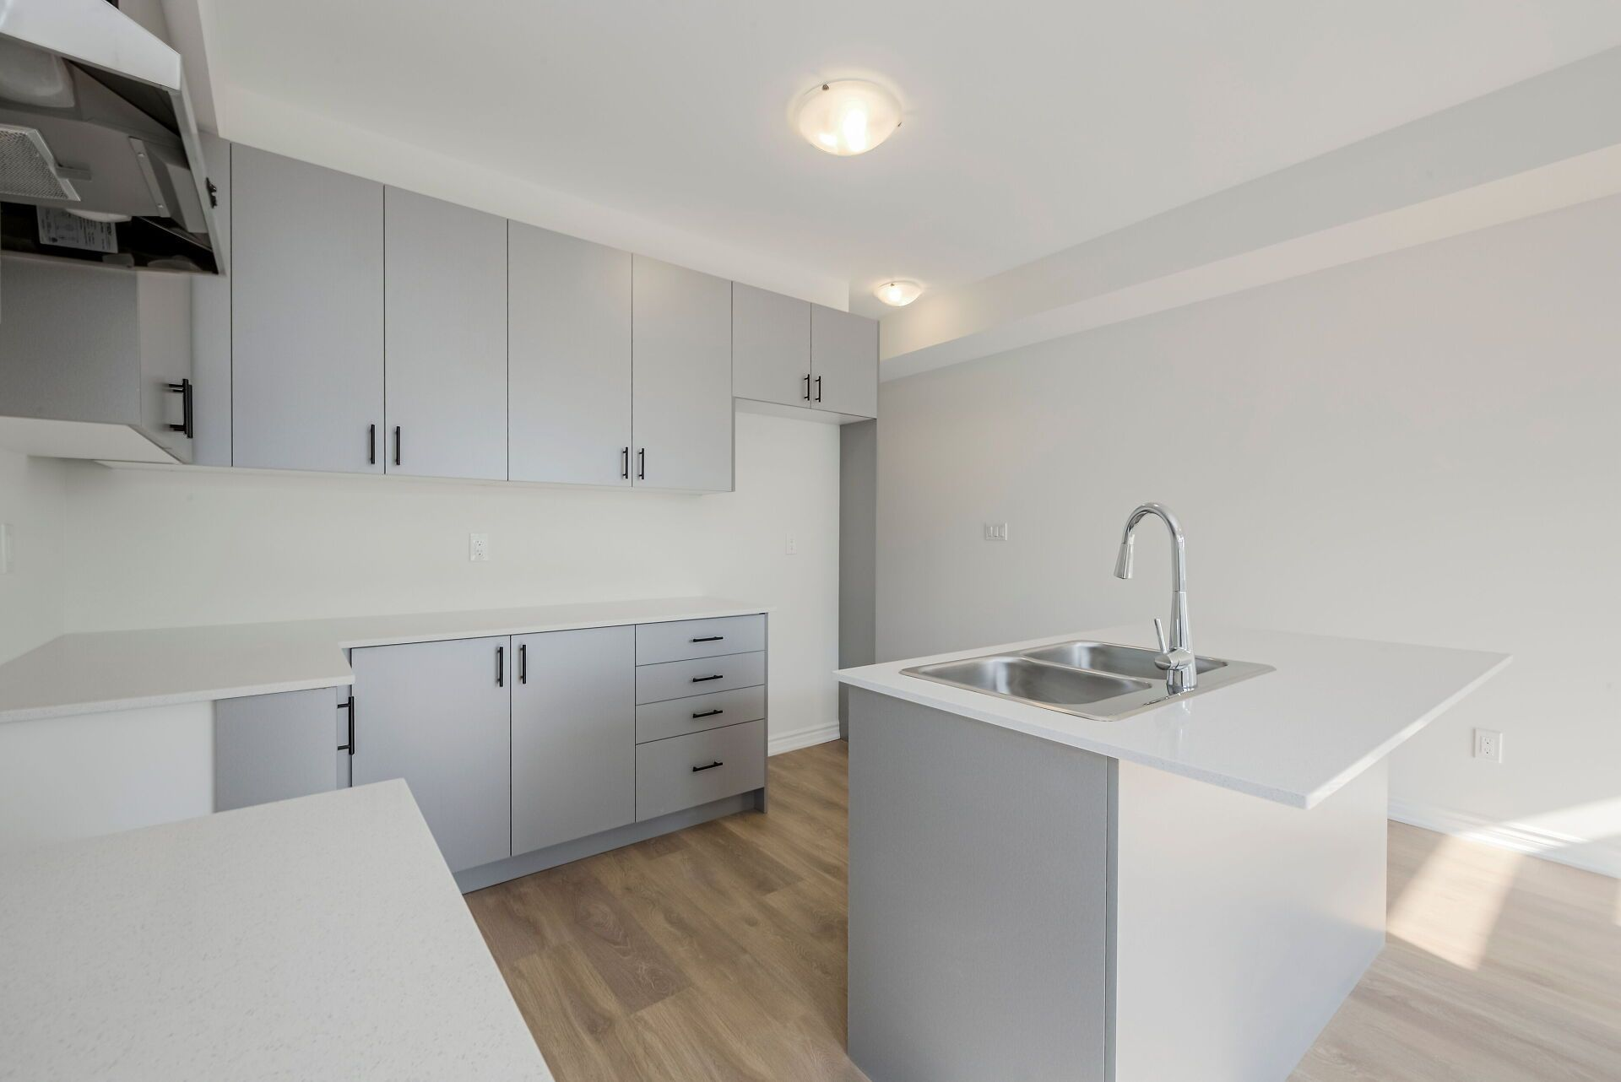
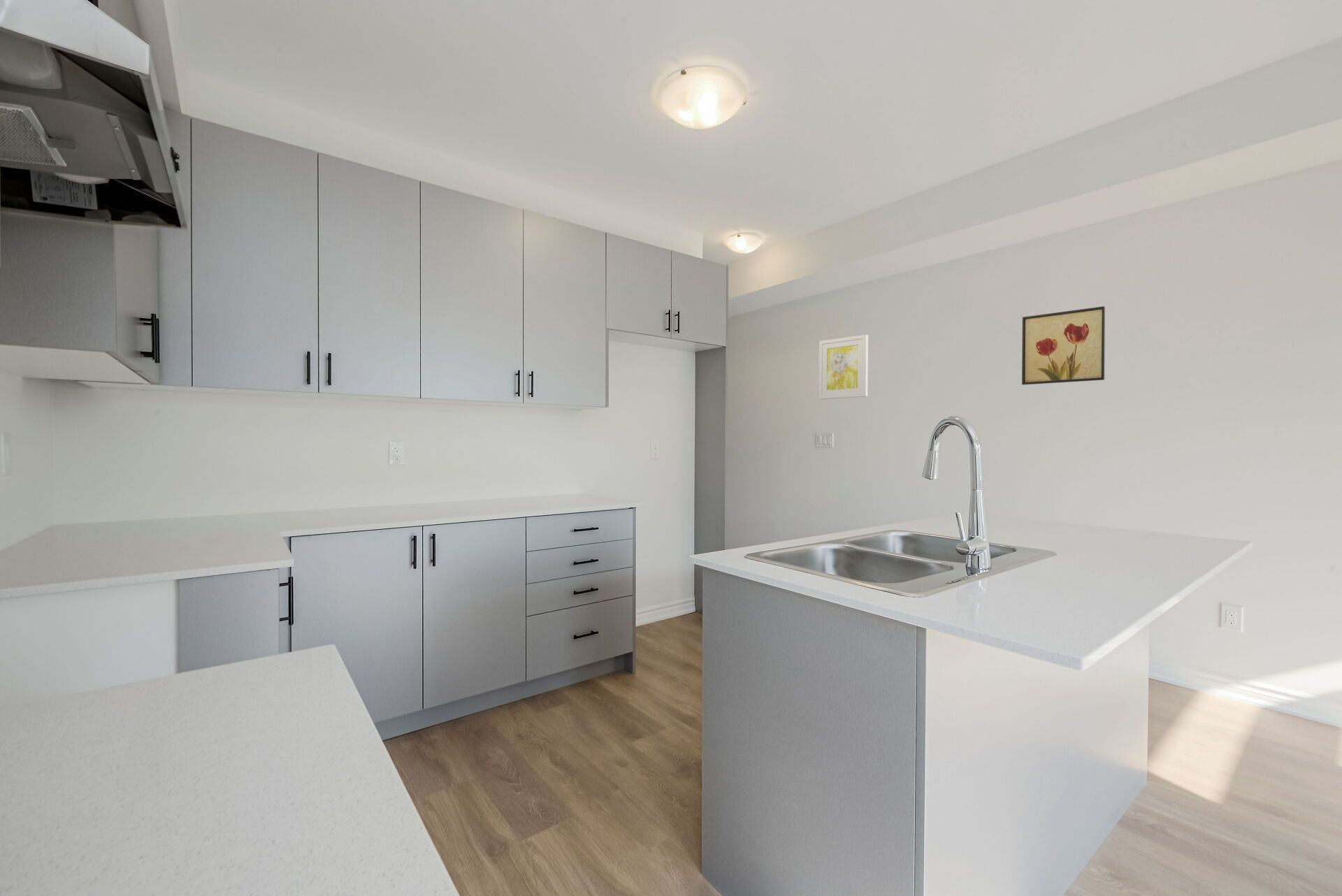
+ wall art [1021,305,1106,386]
+ wall art [818,334,869,400]
